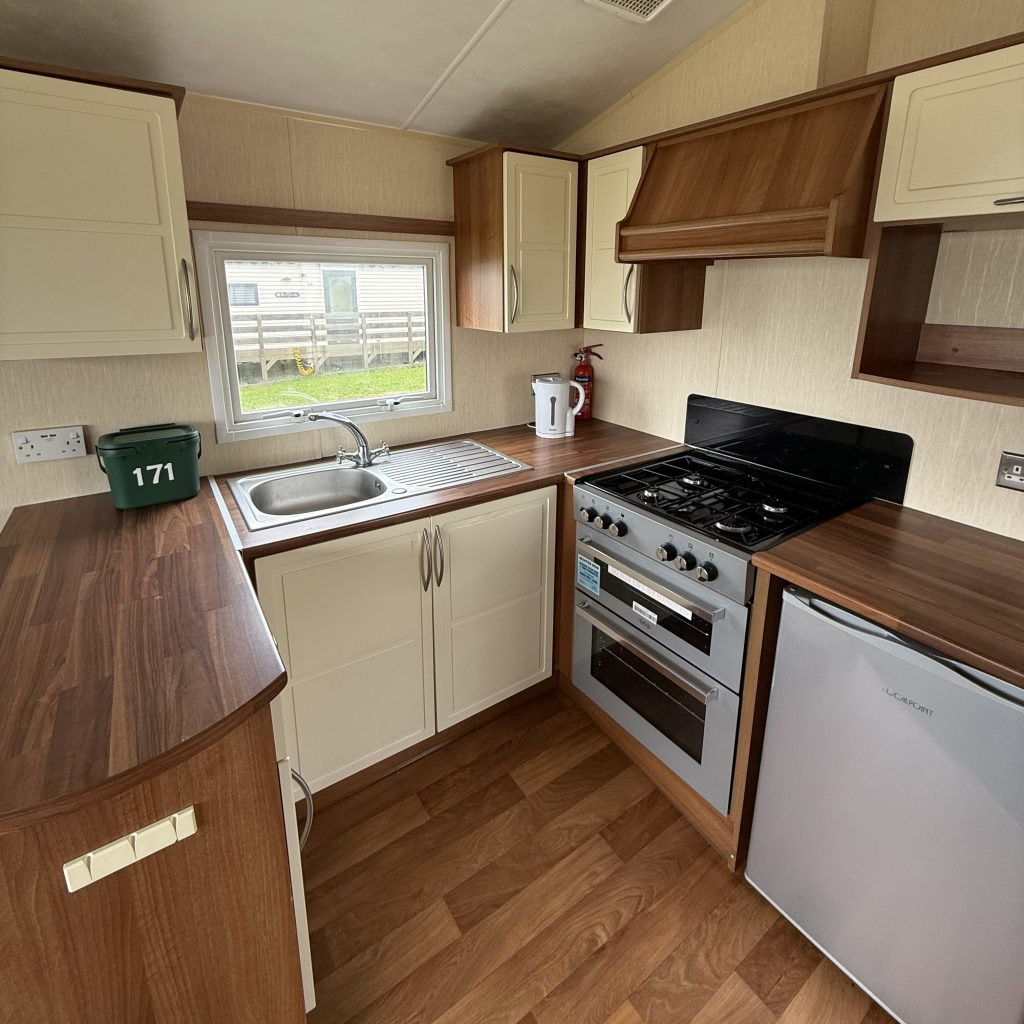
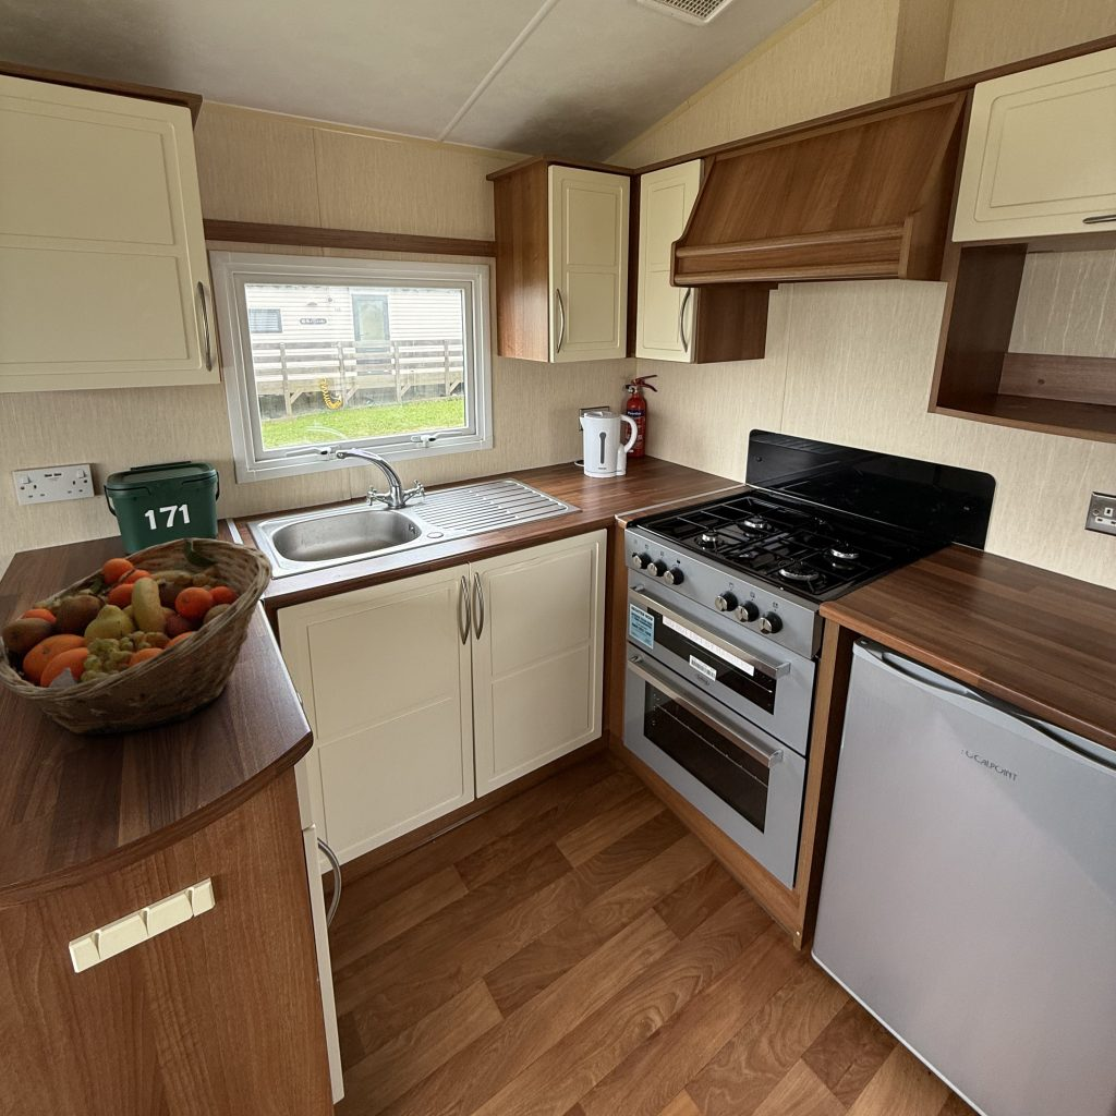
+ fruit basket [0,537,274,736]
